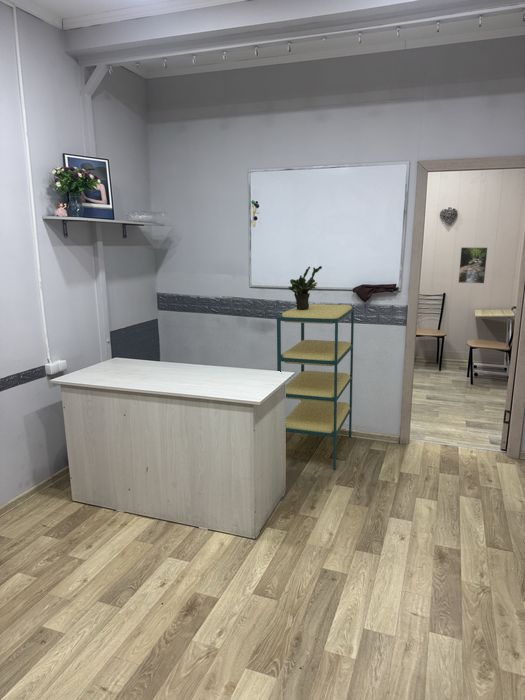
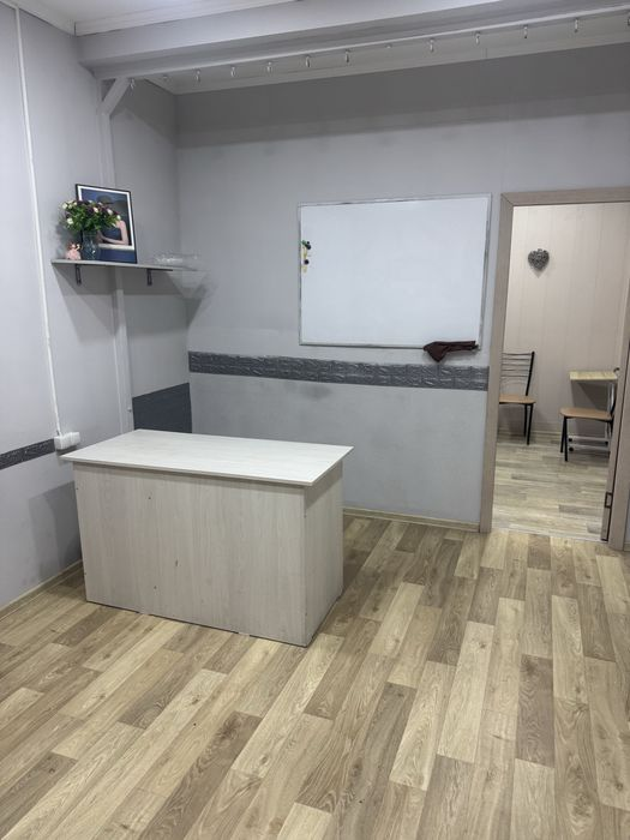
- potted plant [287,265,323,310]
- shelving unit [276,303,355,471]
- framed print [457,246,489,285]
